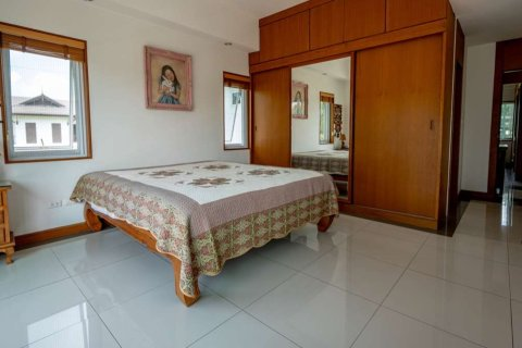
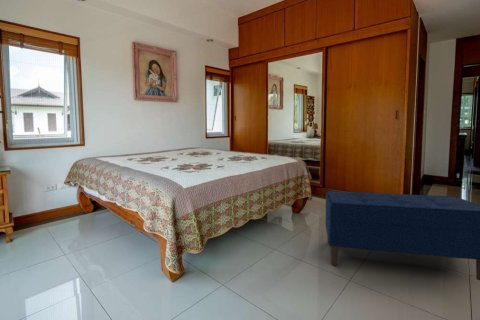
+ bench [324,190,480,281]
